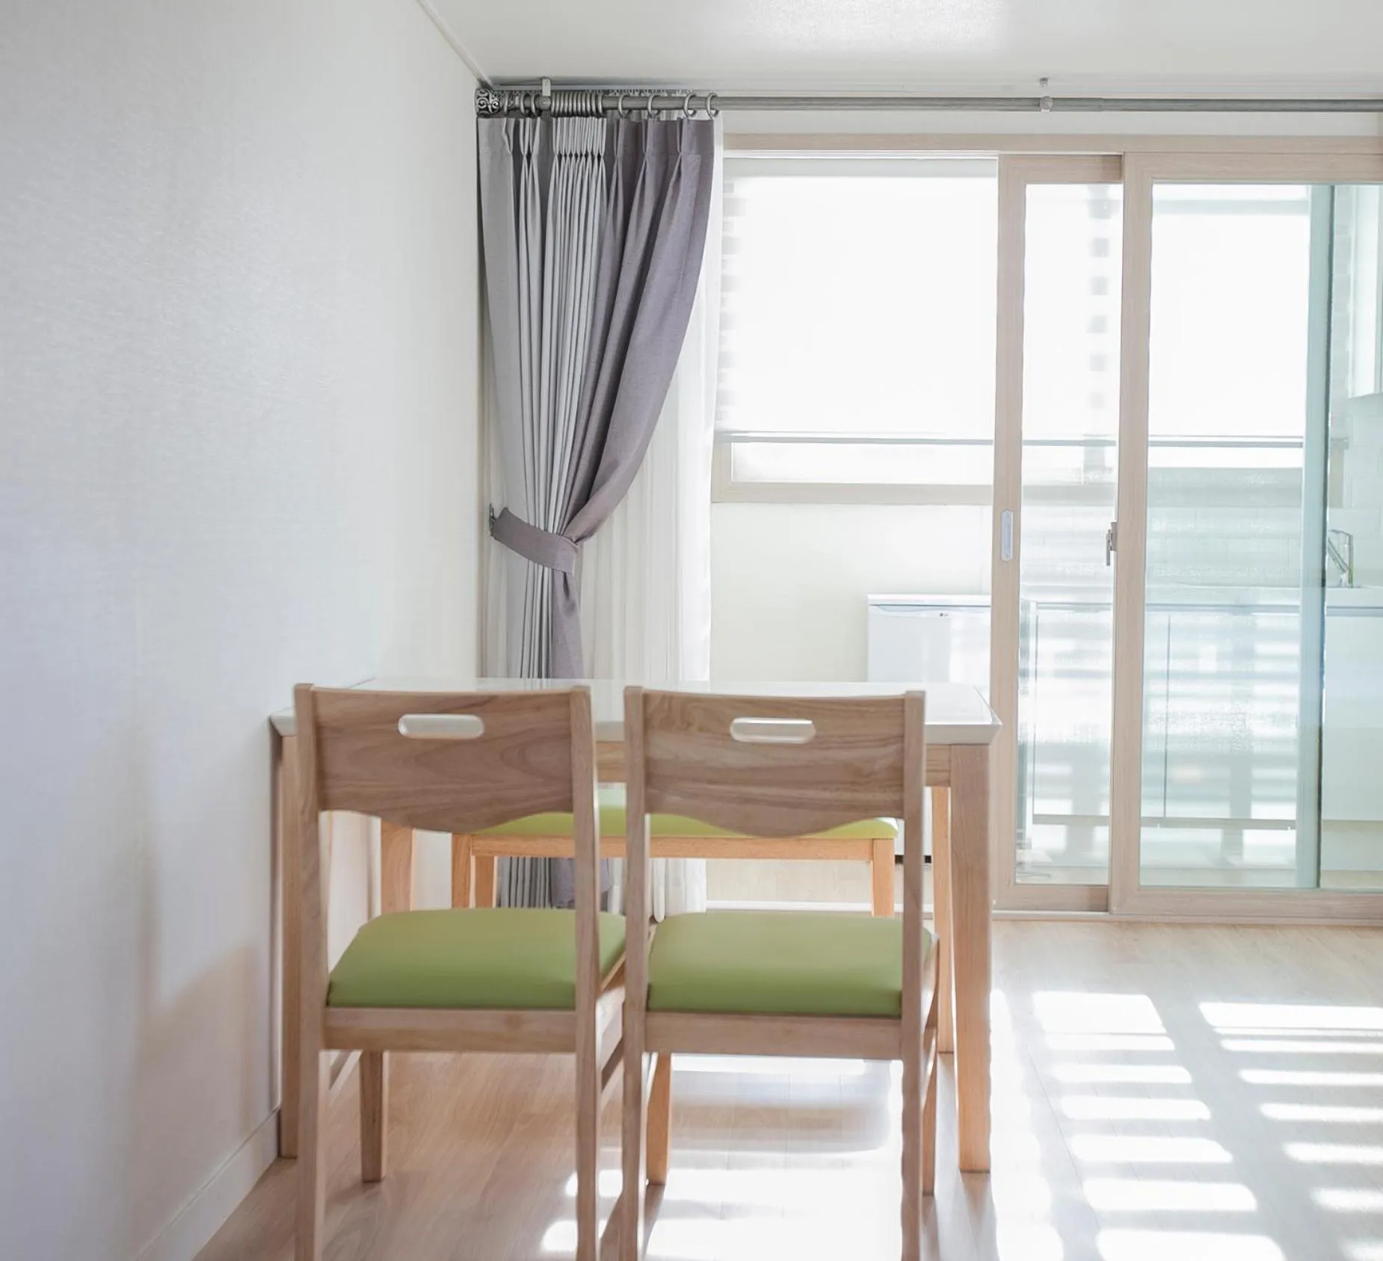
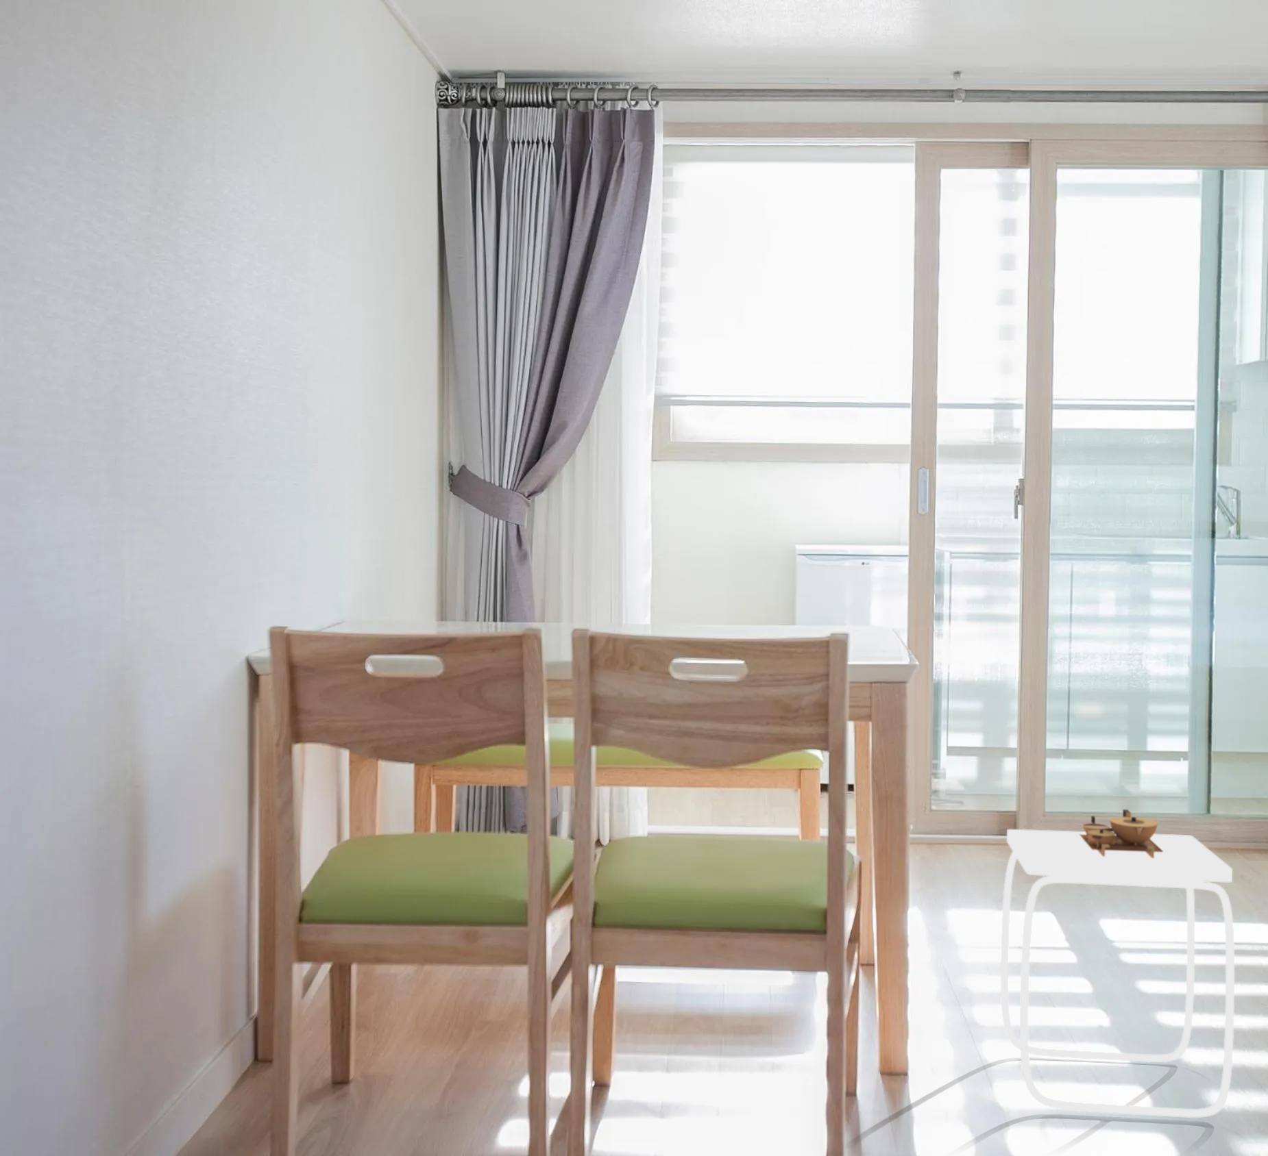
+ side table [1000,809,1235,1118]
